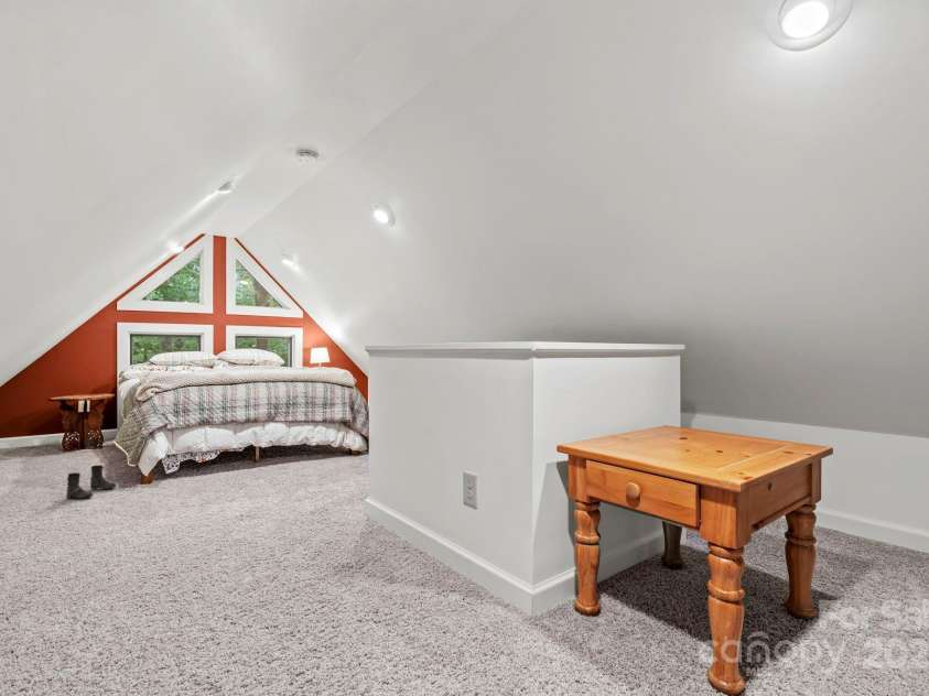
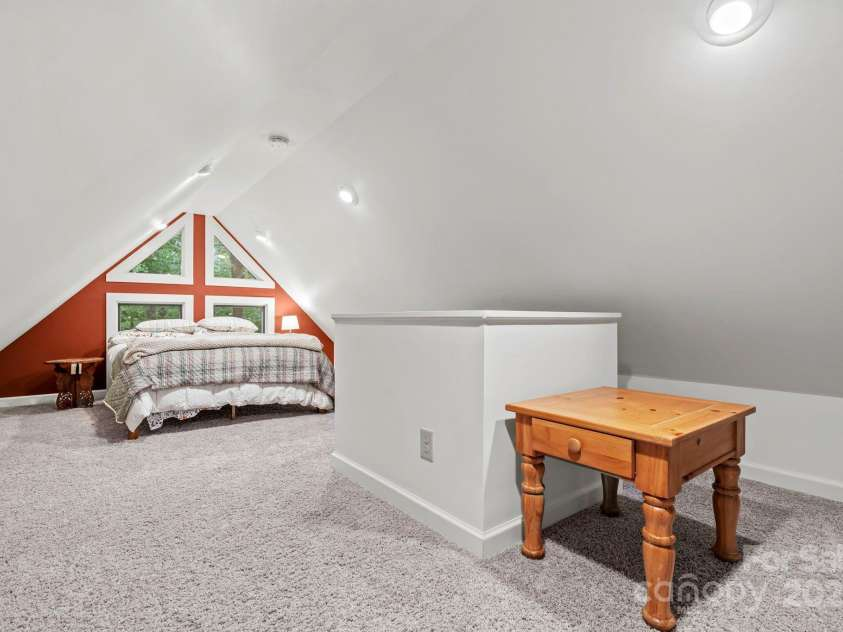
- boots [65,464,118,500]
